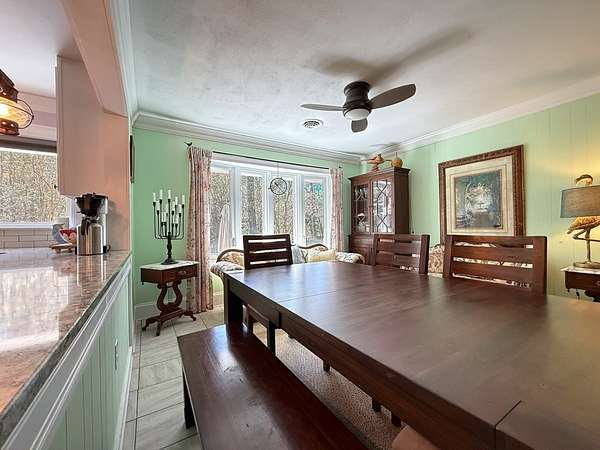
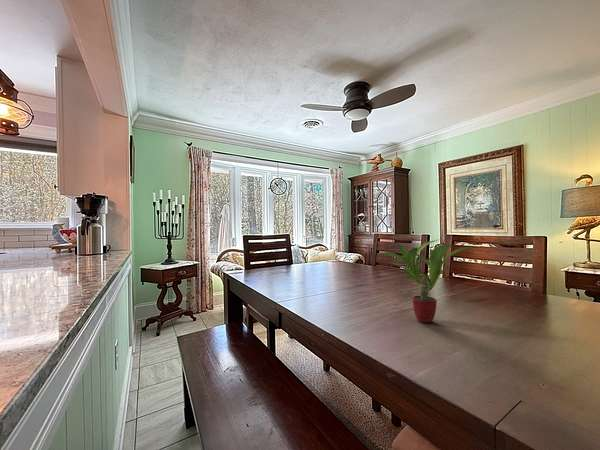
+ potted plant [378,238,477,324]
